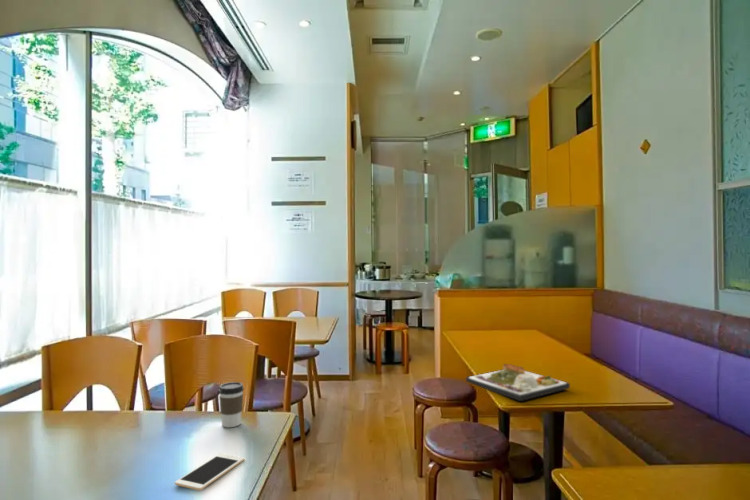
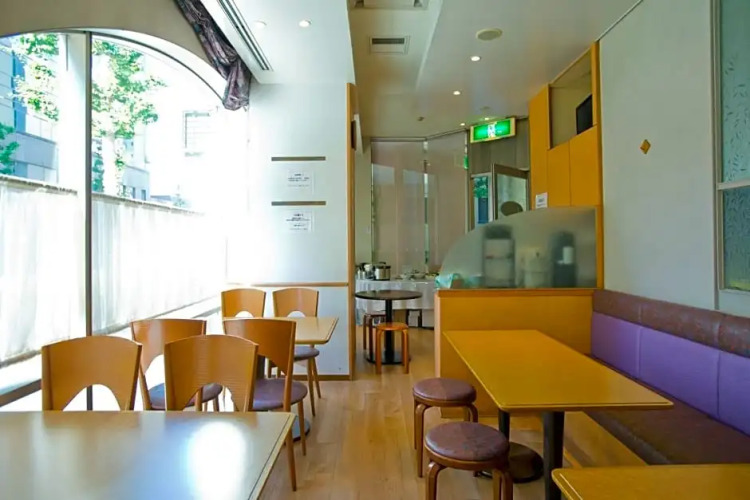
- coffee cup [217,381,245,428]
- dinner plate [465,363,571,402]
- cell phone [174,452,245,491]
